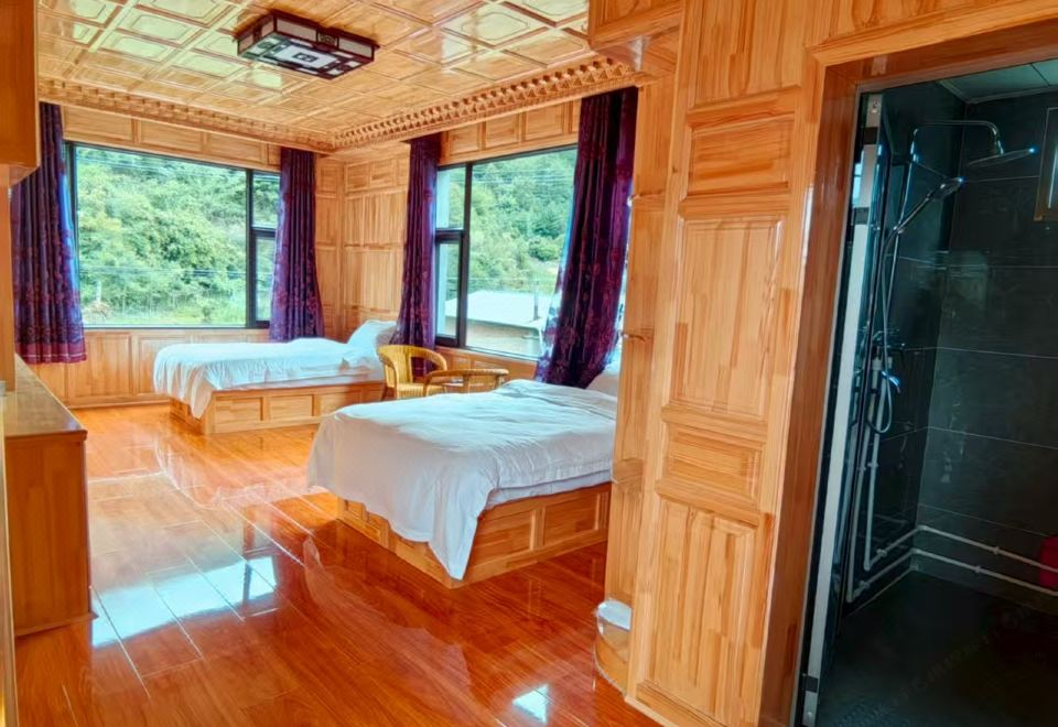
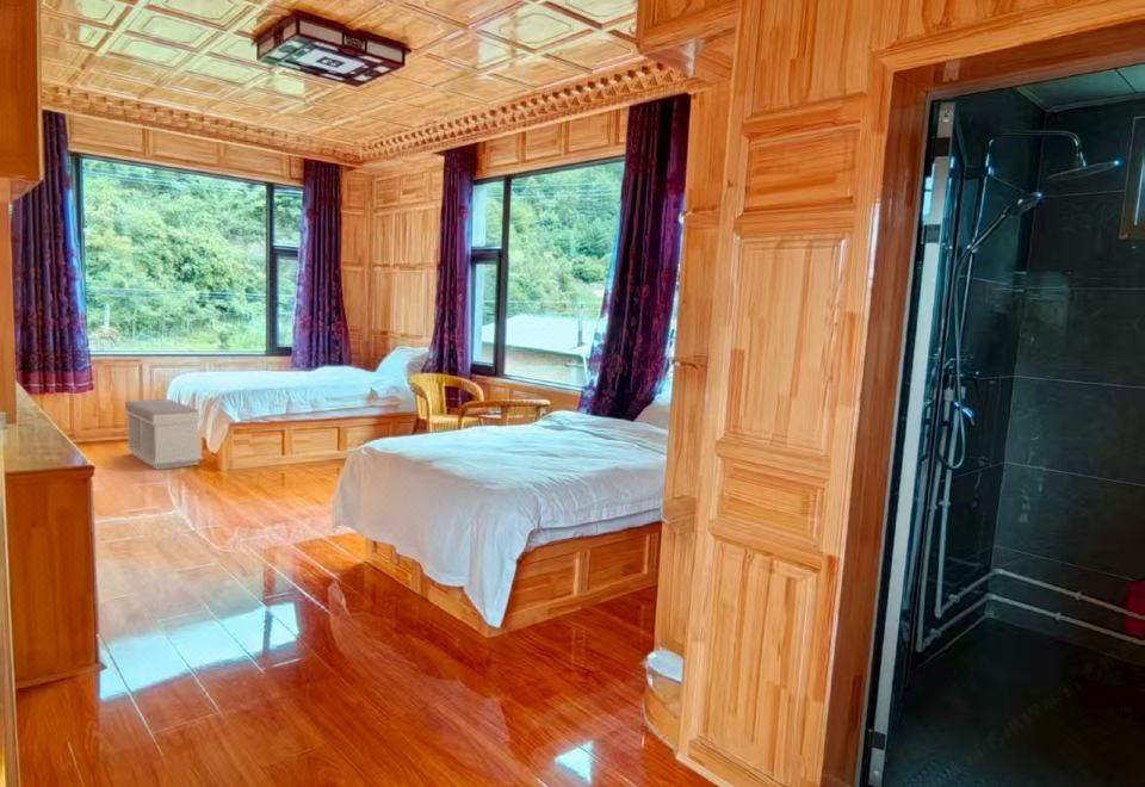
+ bench [124,398,204,471]
